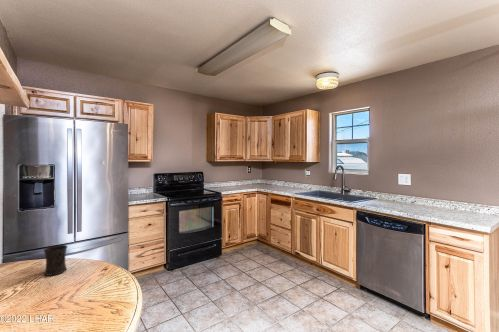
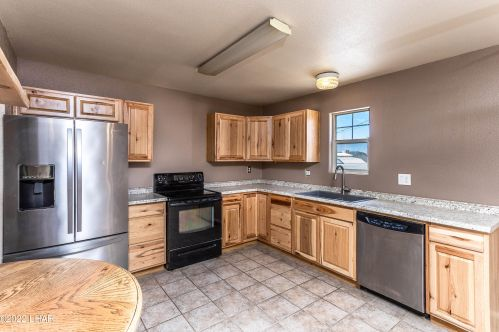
- mug [43,244,68,277]
